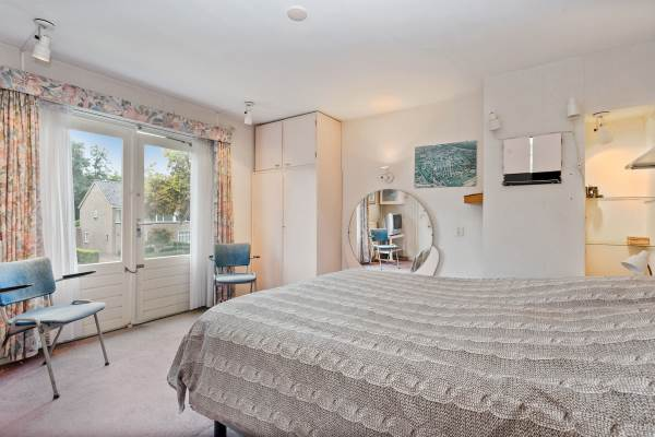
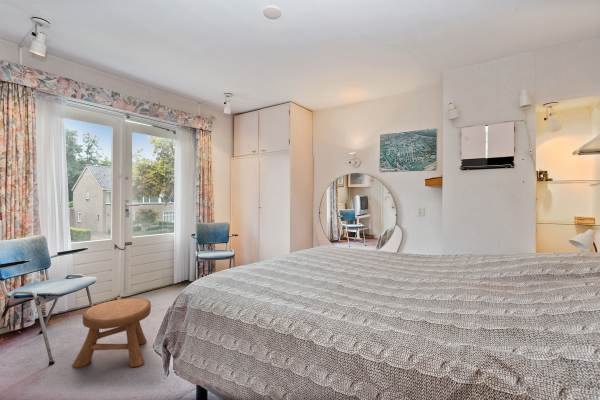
+ stool [71,297,152,368]
